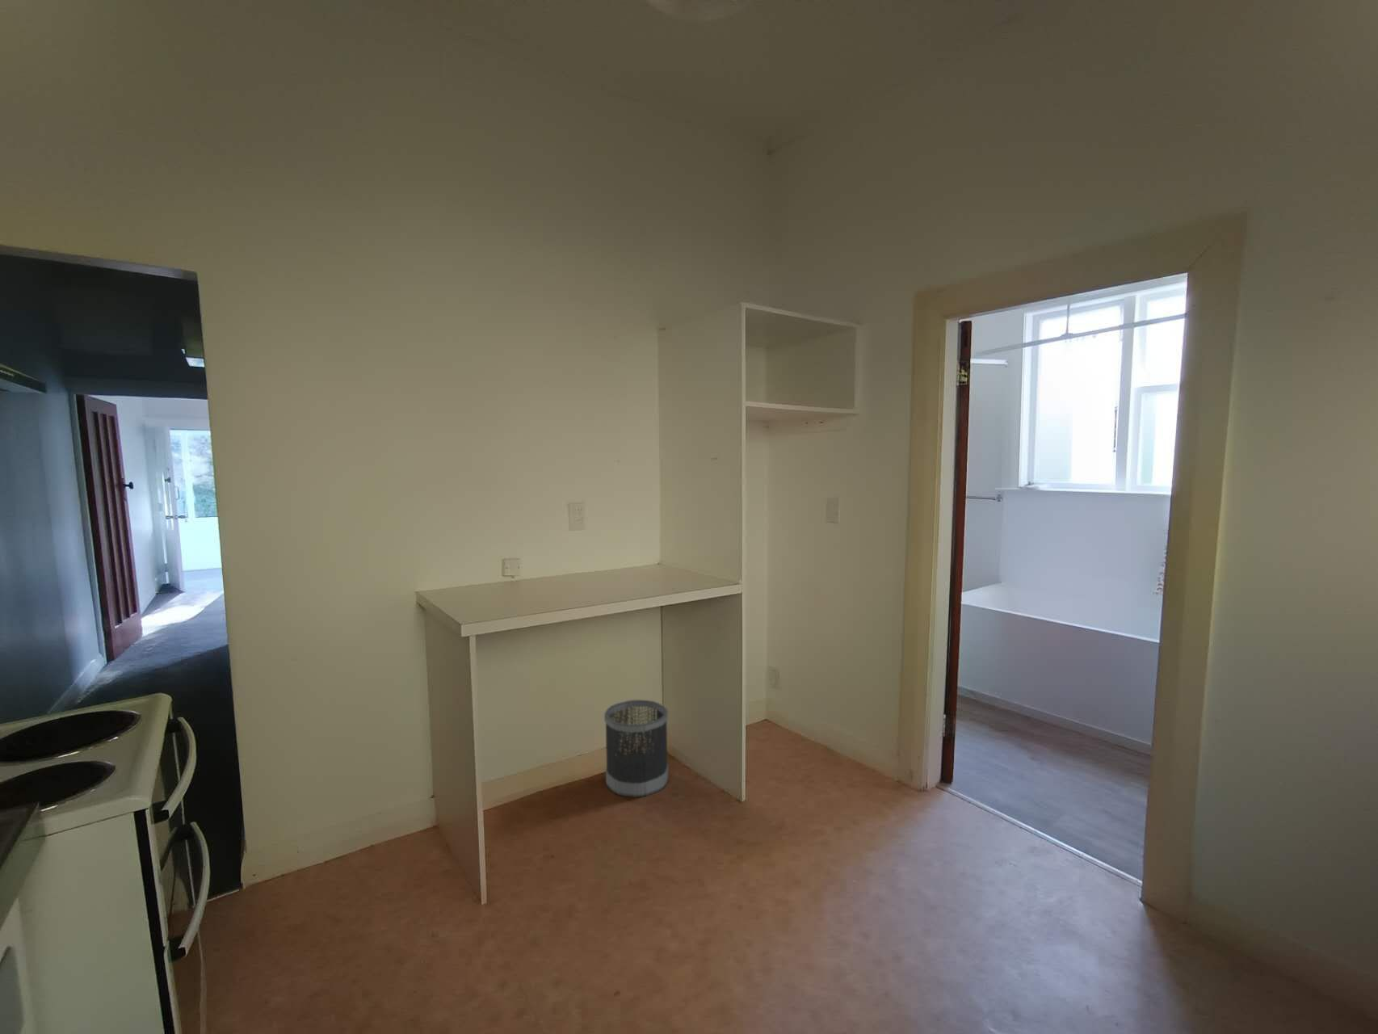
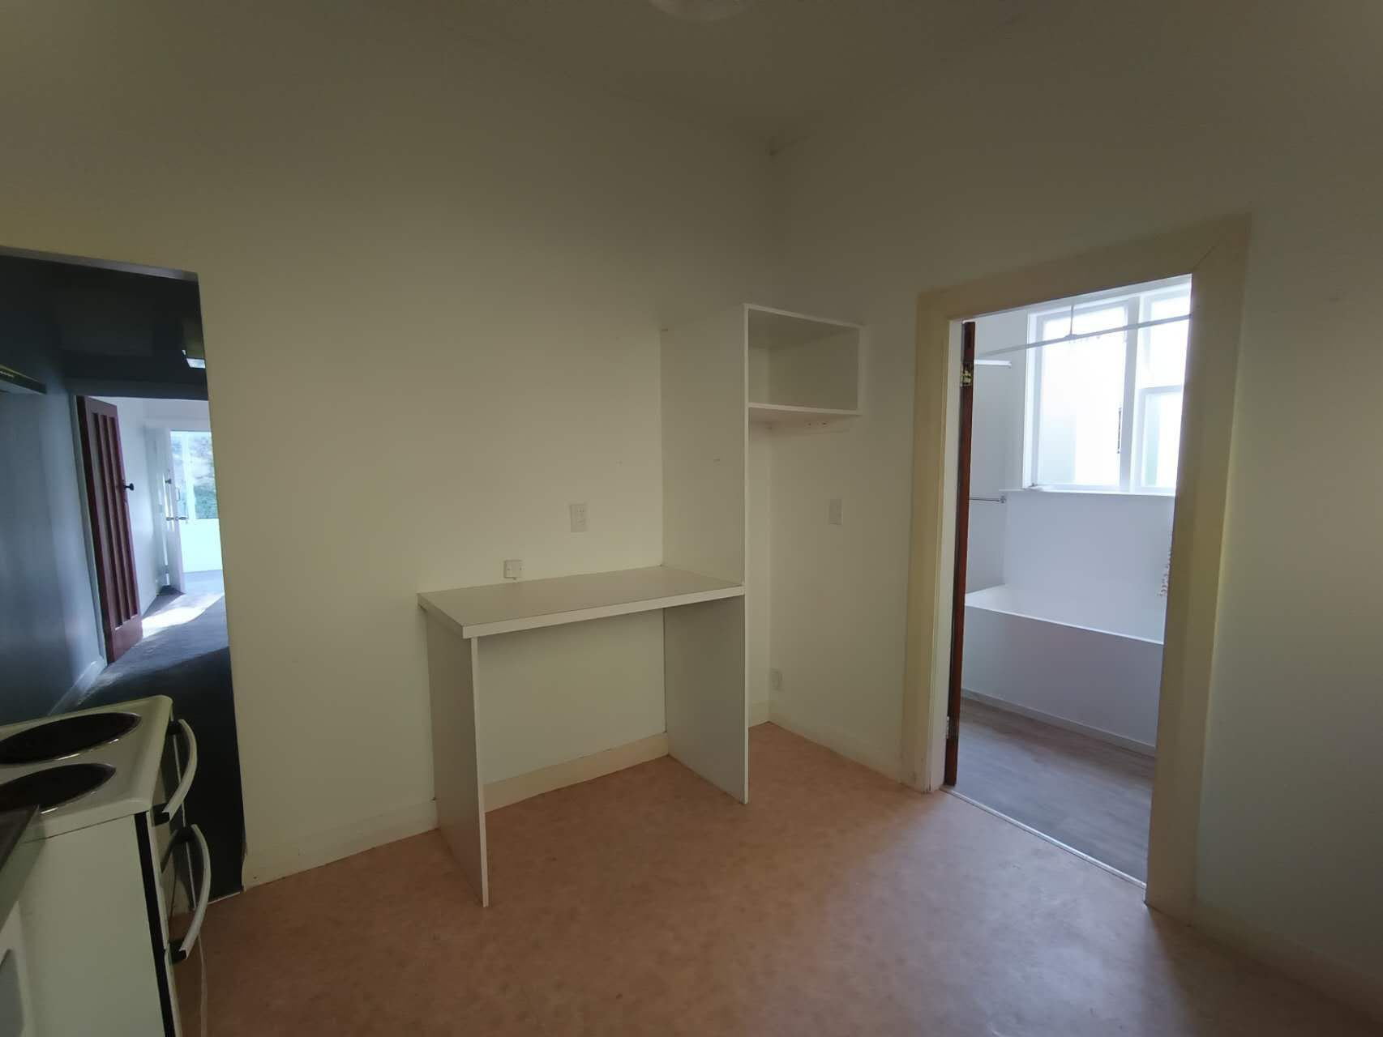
- wastebasket [604,698,669,798]
